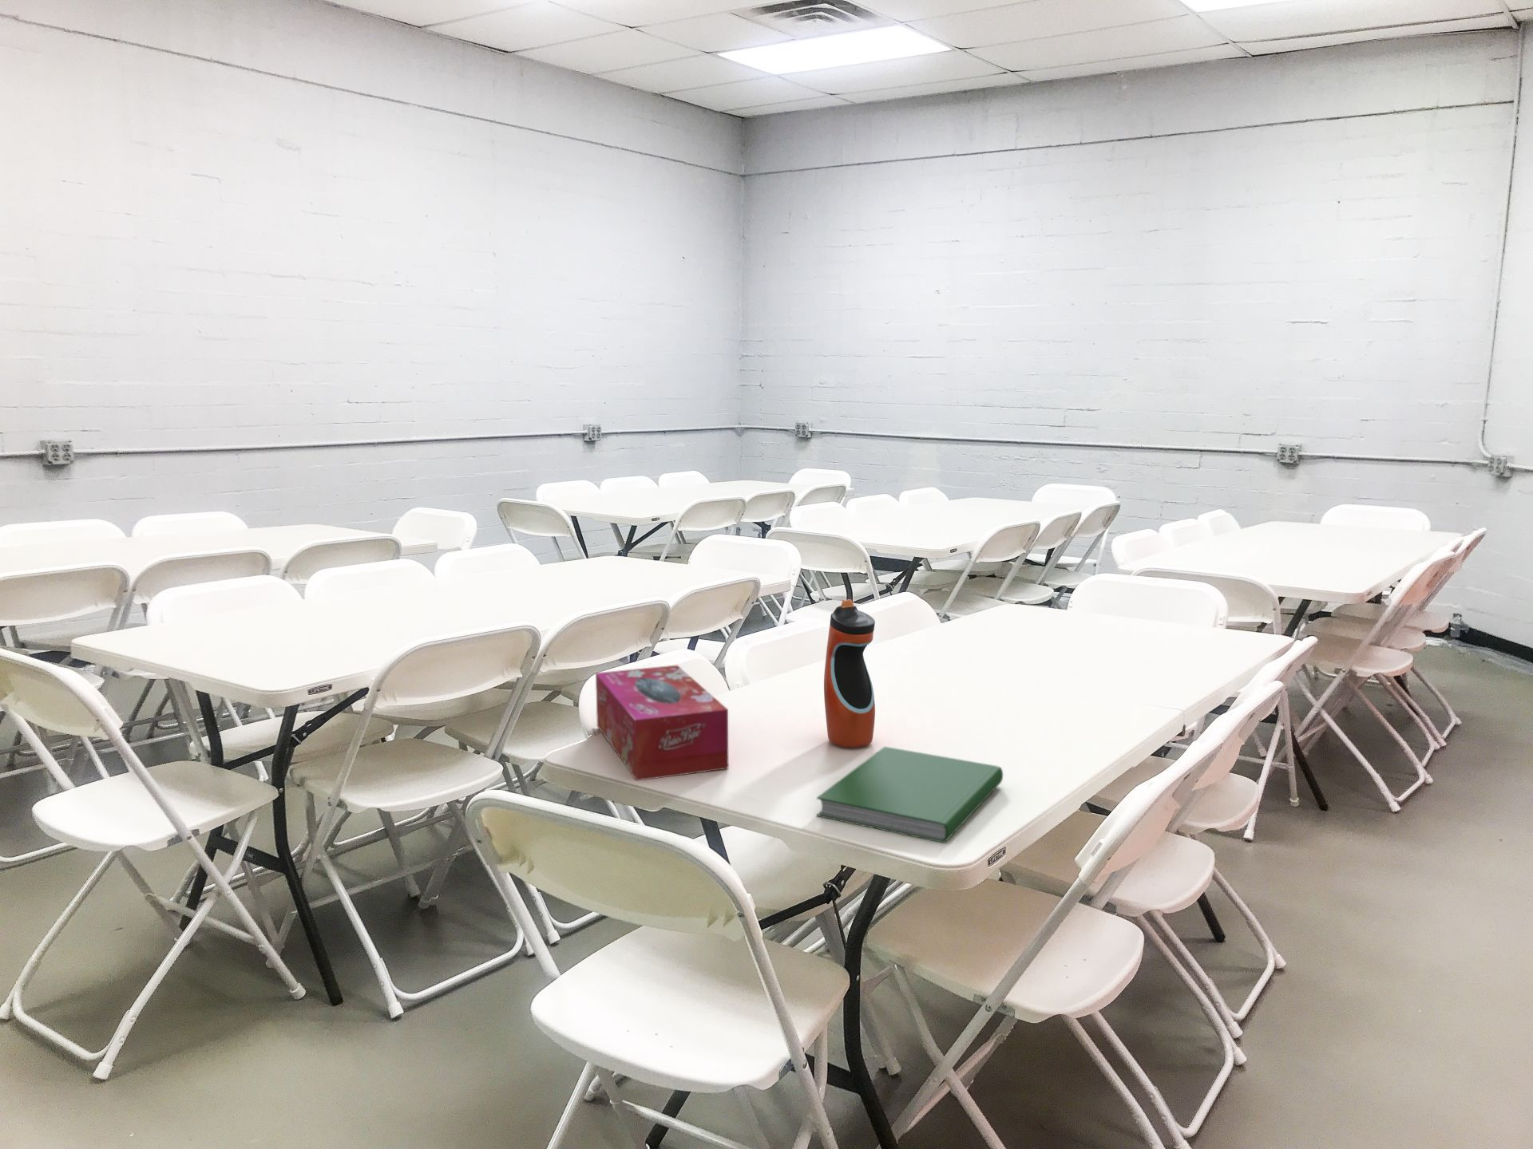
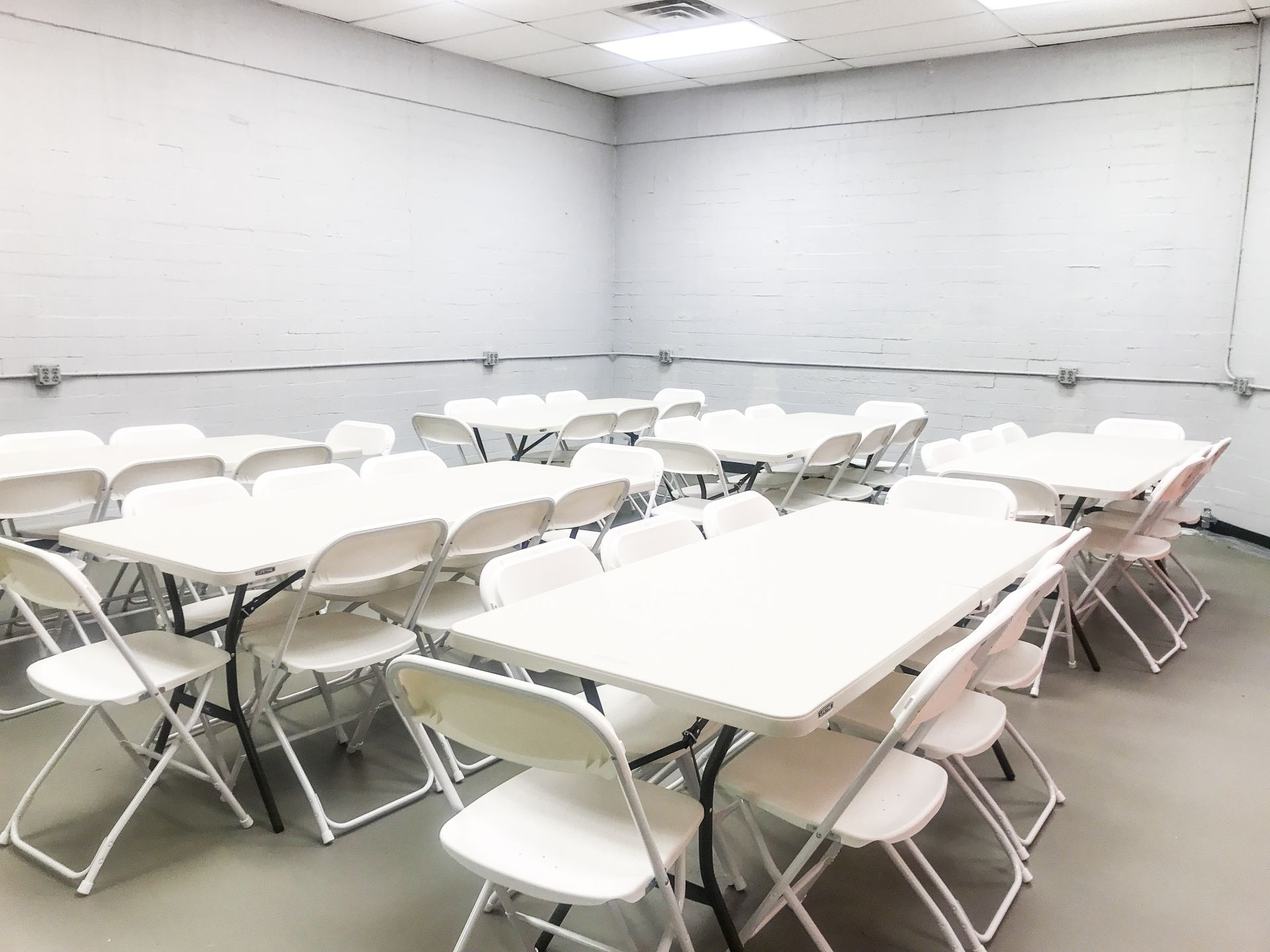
- water bottle [823,599,876,748]
- hardcover book [816,746,1003,844]
- tissue box [595,665,729,781]
